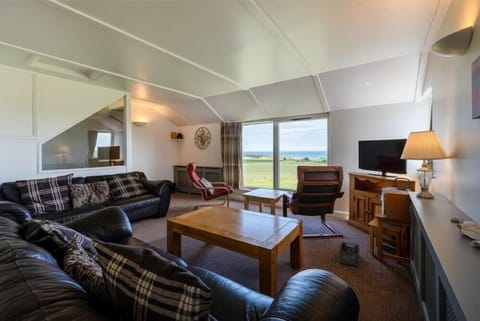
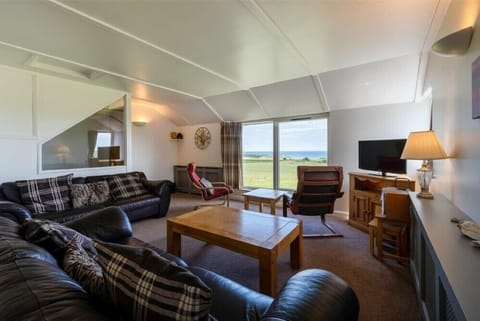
- storage bin [338,241,361,267]
